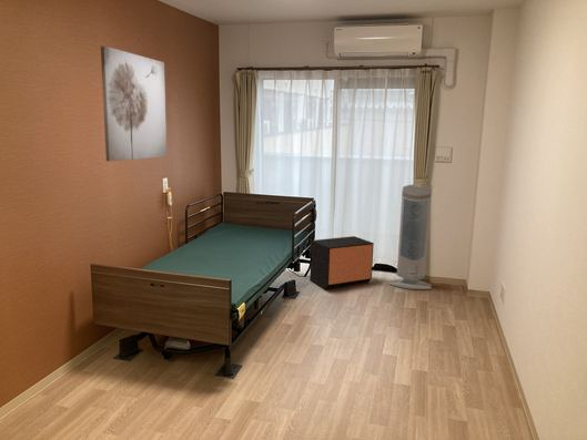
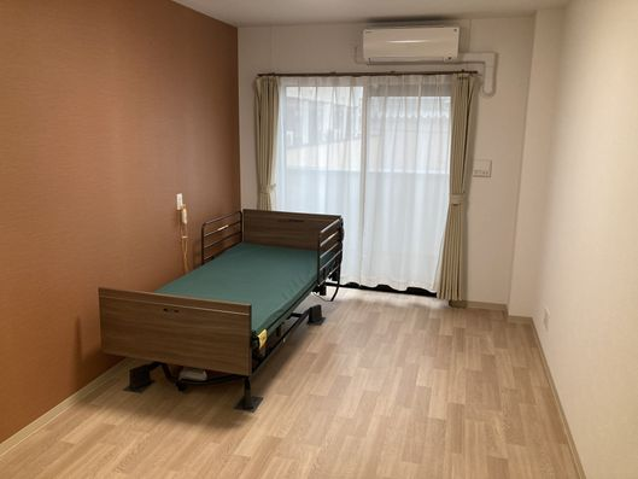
- wall art [100,44,168,162]
- air purifier [388,184,433,290]
- nightstand [308,235,375,289]
